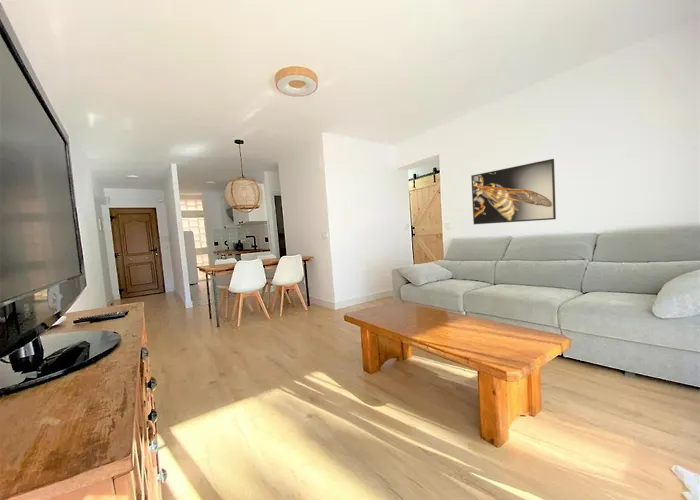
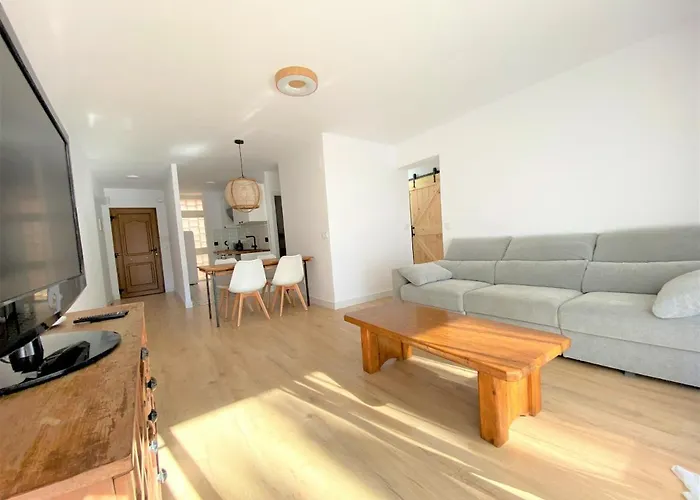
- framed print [470,158,557,225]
